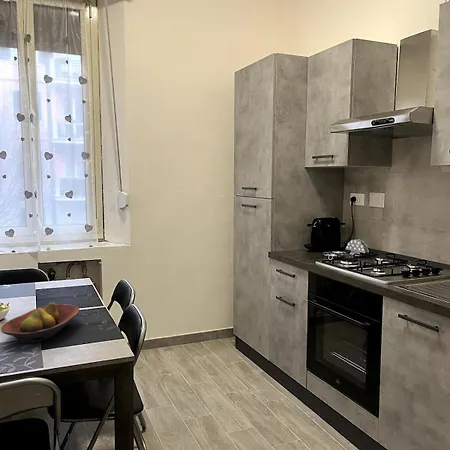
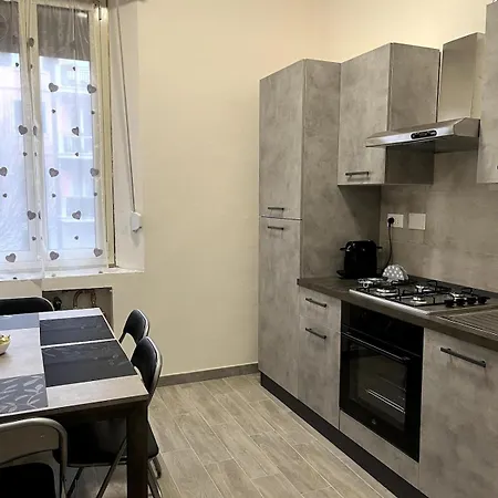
- fruit bowl [0,301,81,345]
